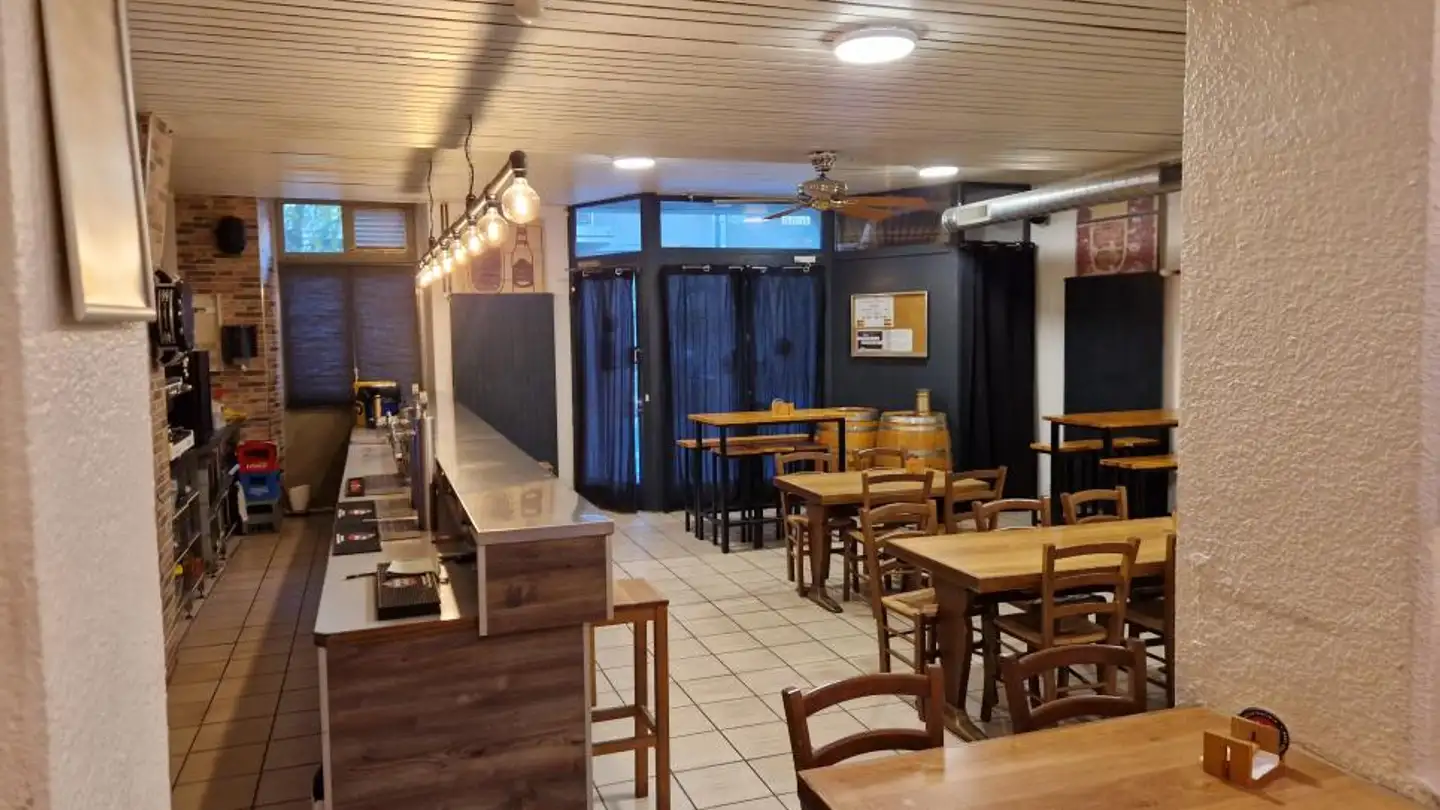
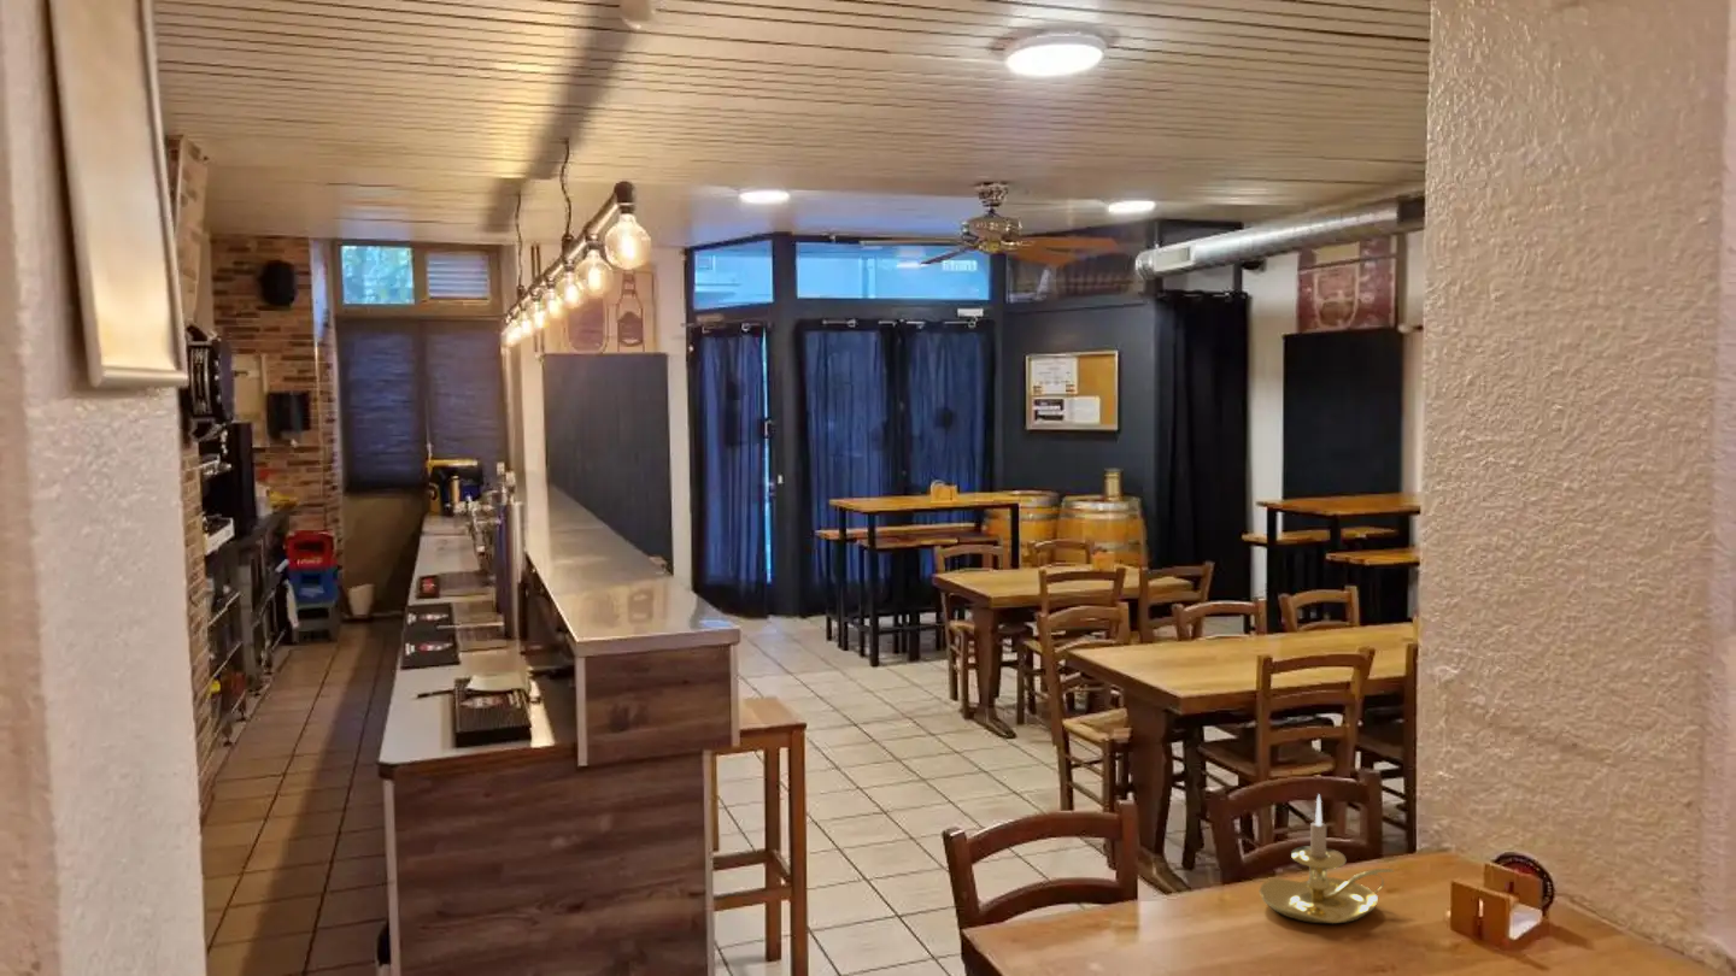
+ candle holder [1259,793,1395,925]
